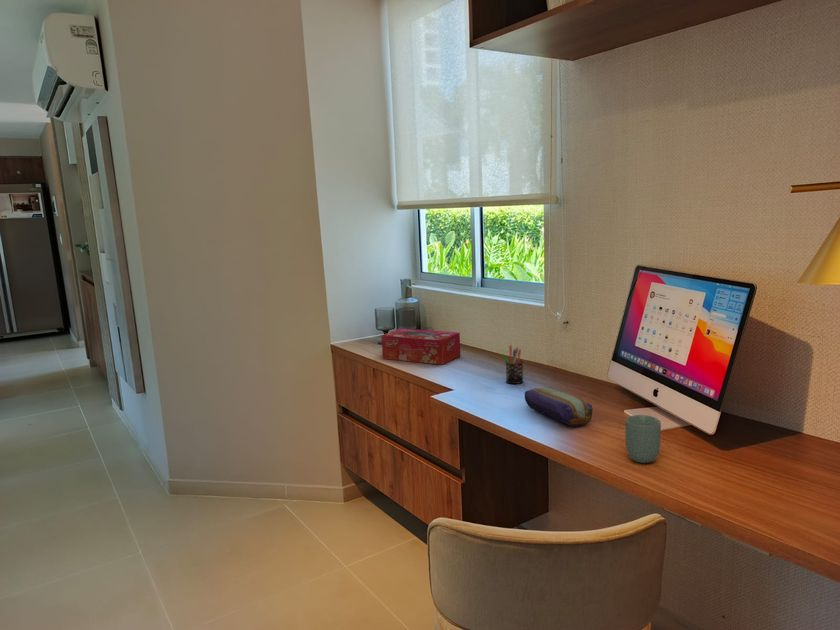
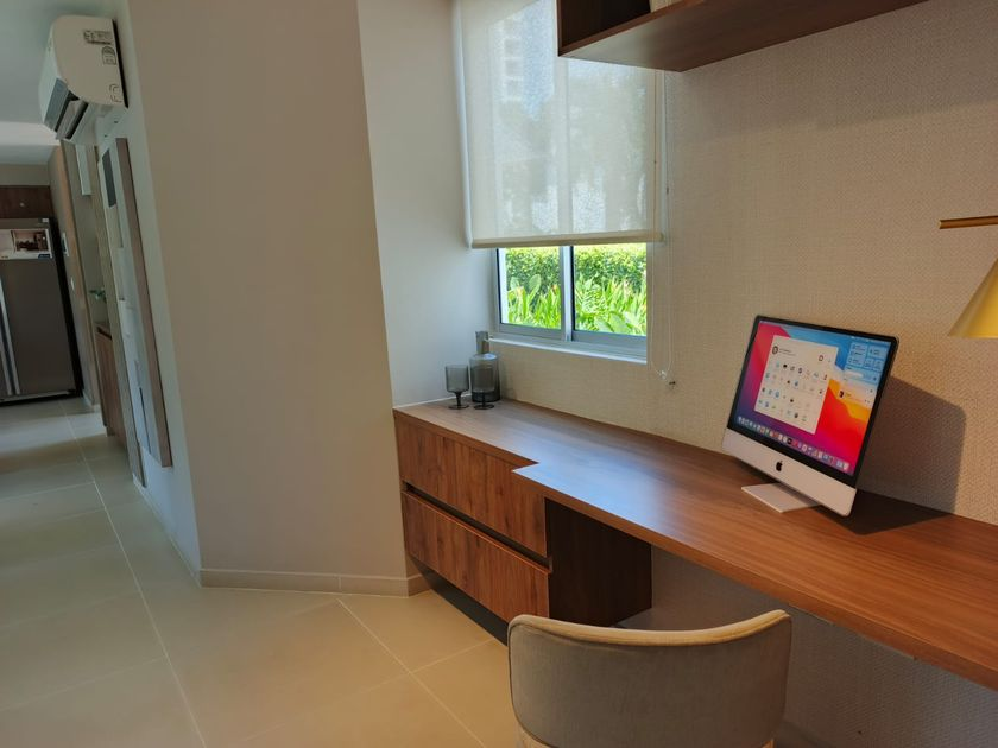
- tissue box [380,327,461,366]
- pen holder [500,345,524,385]
- pencil case [524,386,594,427]
- cup [624,414,662,464]
